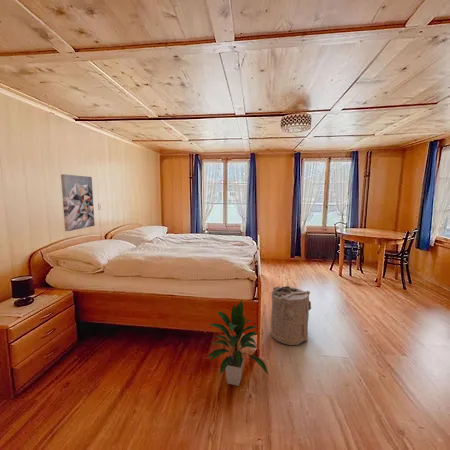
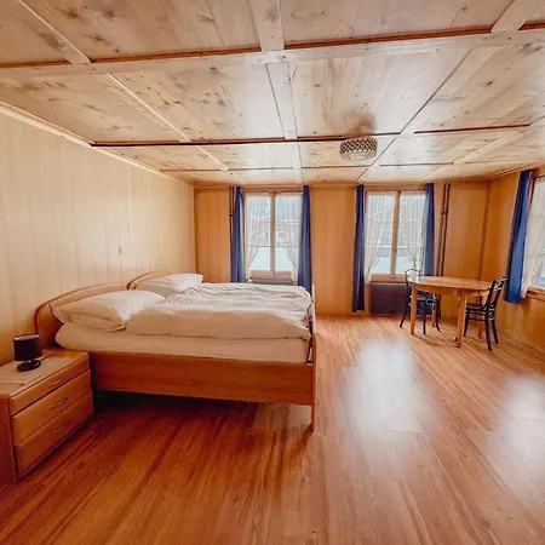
- indoor plant [205,299,269,387]
- wall art [60,173,96,232]
- laundry hamper [270,285,312,346]
